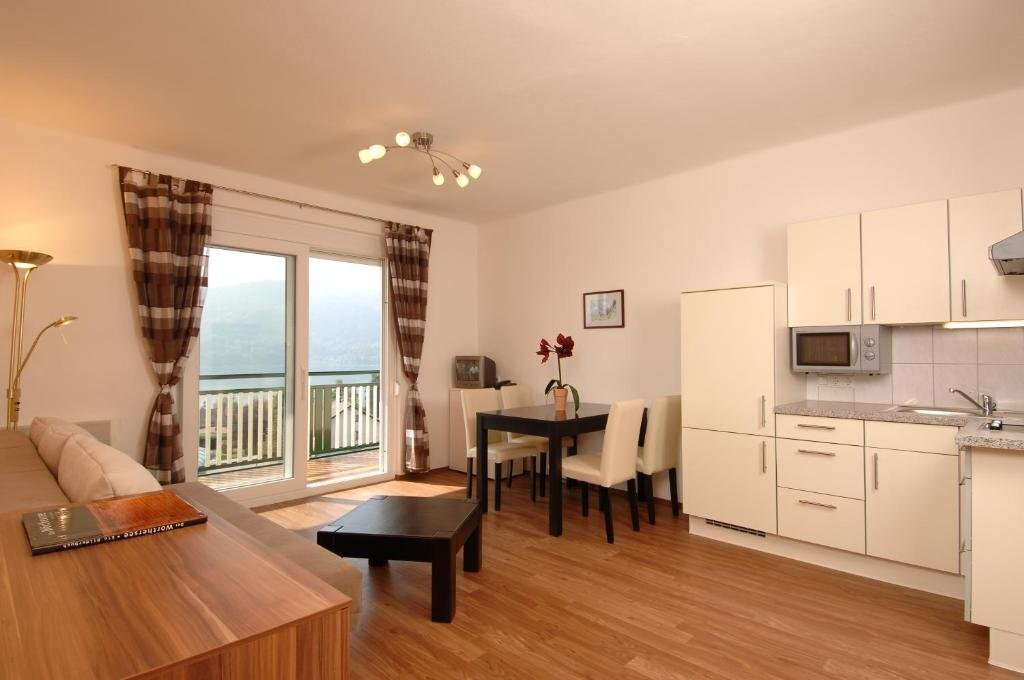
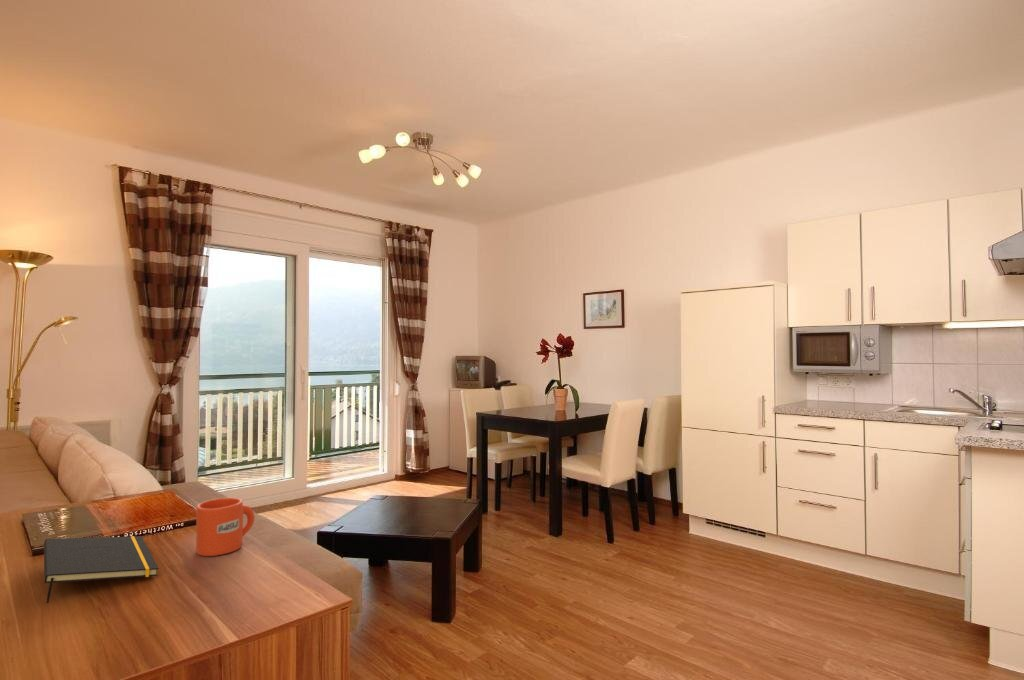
+ mug [195,497,256,557]
+ notepad [43,535,160,604]
